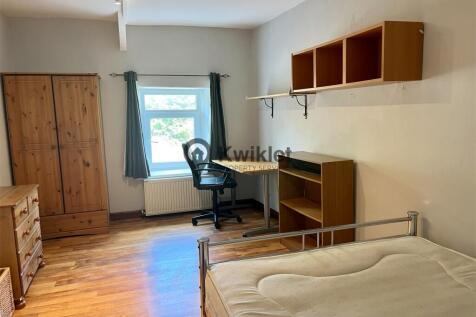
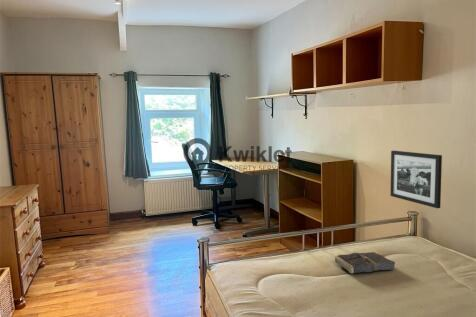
+ picture frame [389,150,443,209]
+ book [334,251,396,274]
